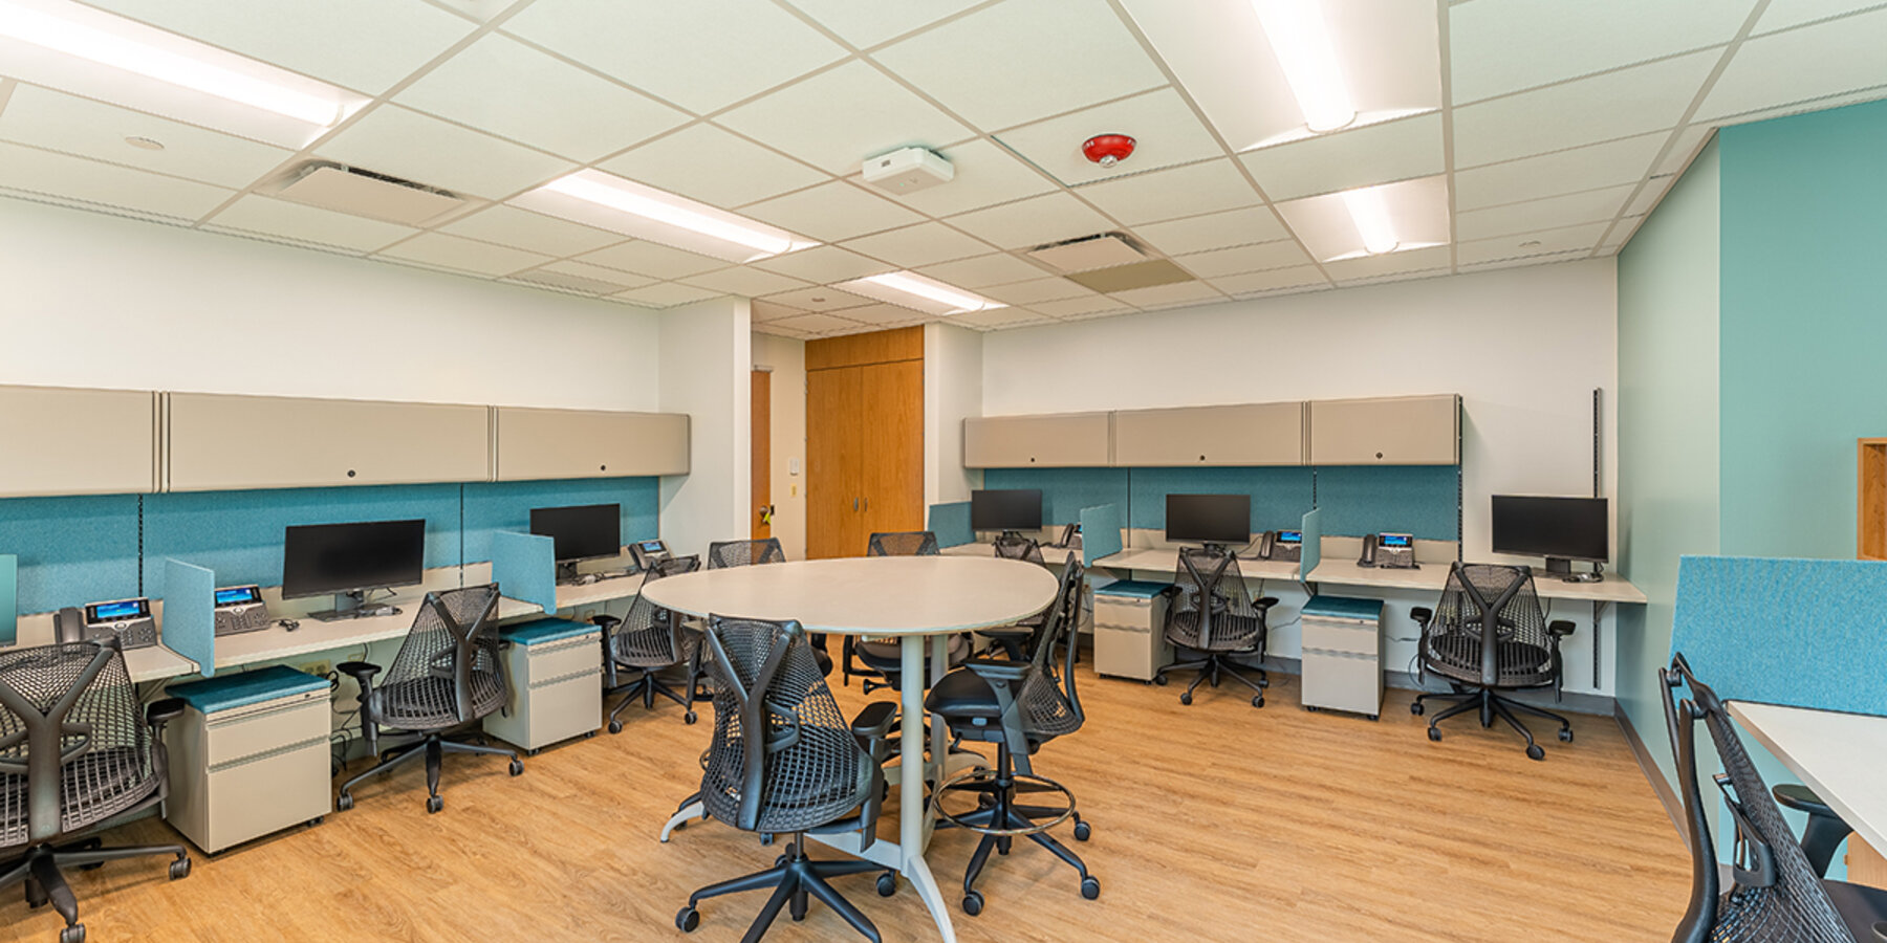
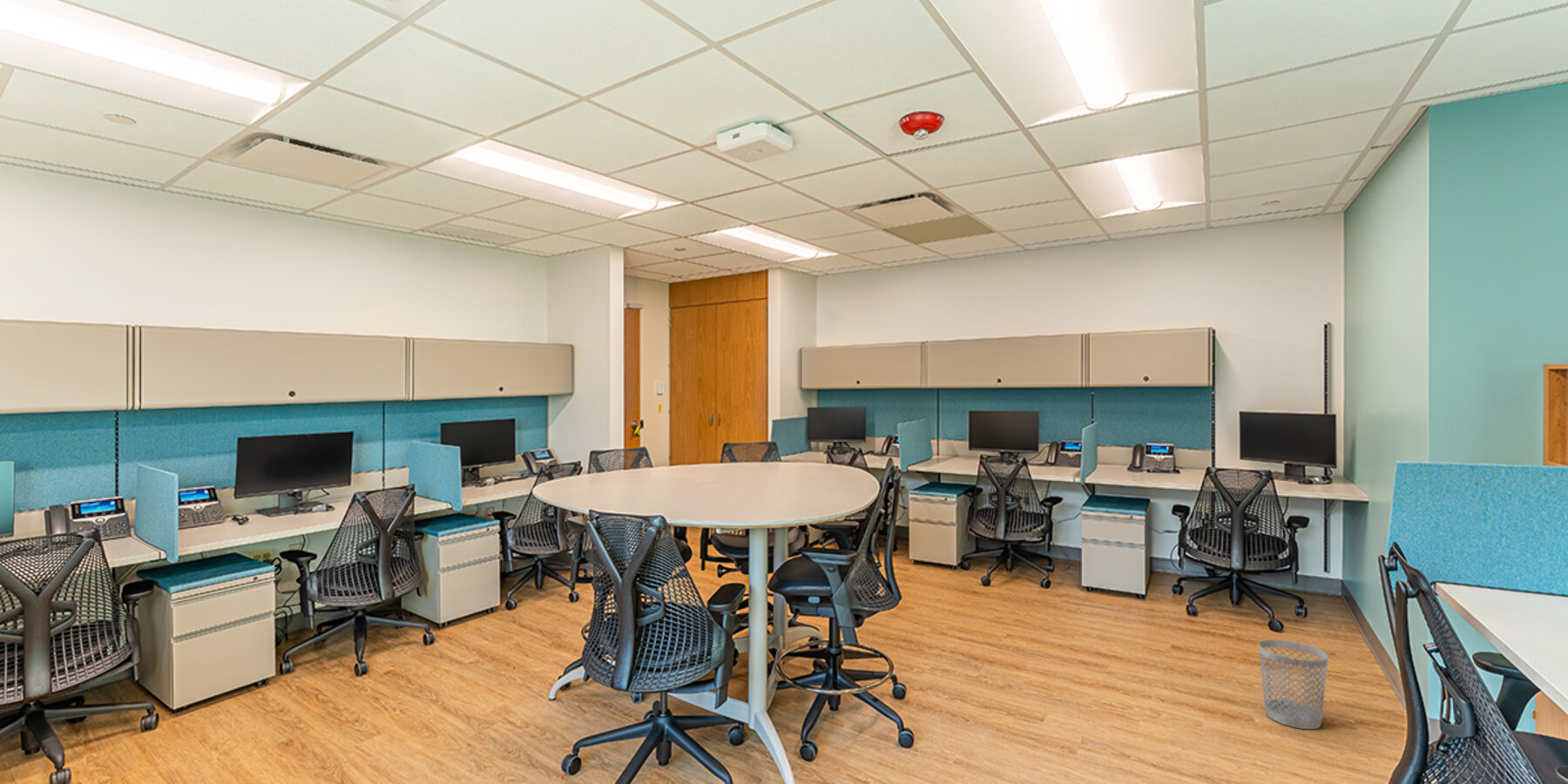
+ wastebasket [1258,639,1329,730]
